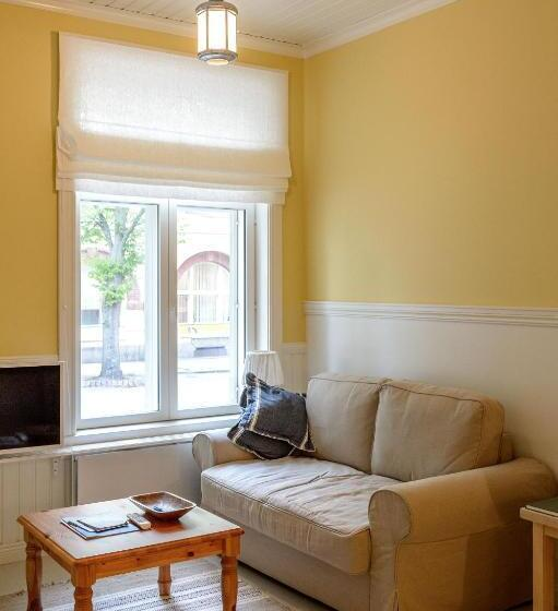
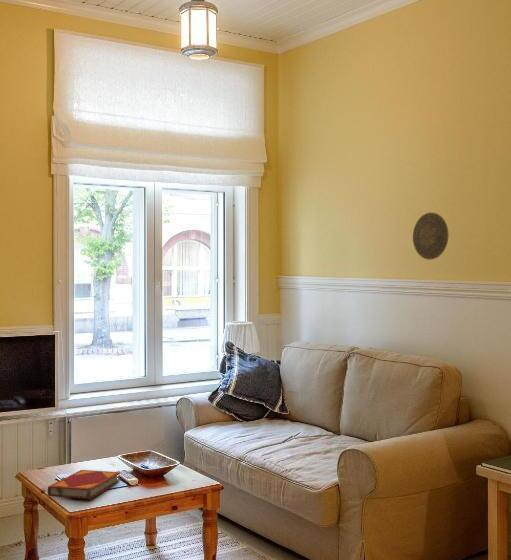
+ decorative plate [412,212,450,261]
+ hardback book [46,469,122,500]
